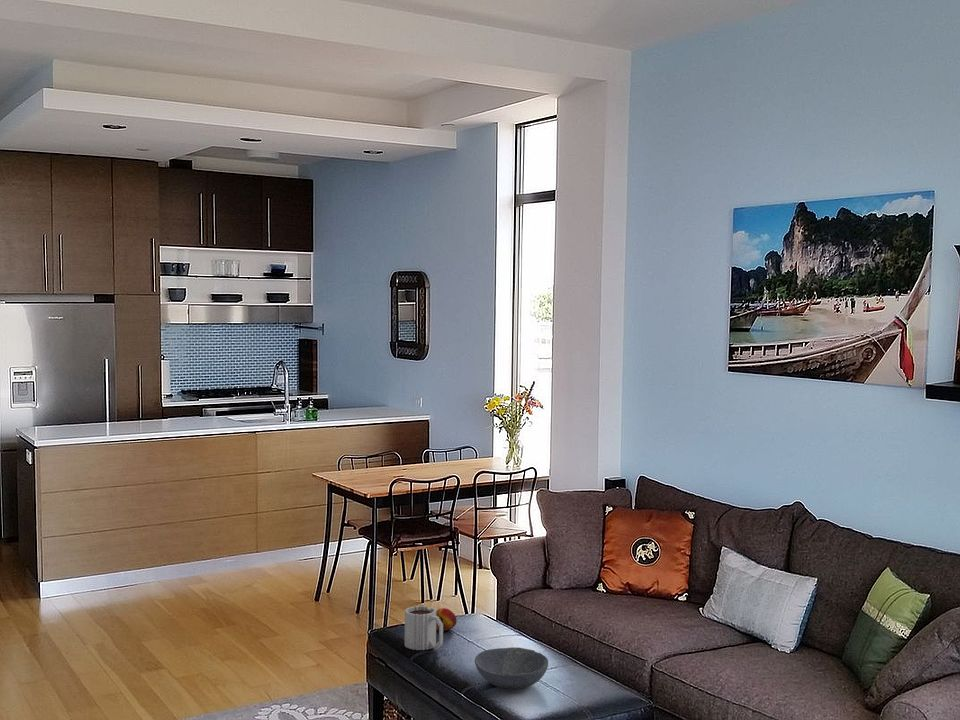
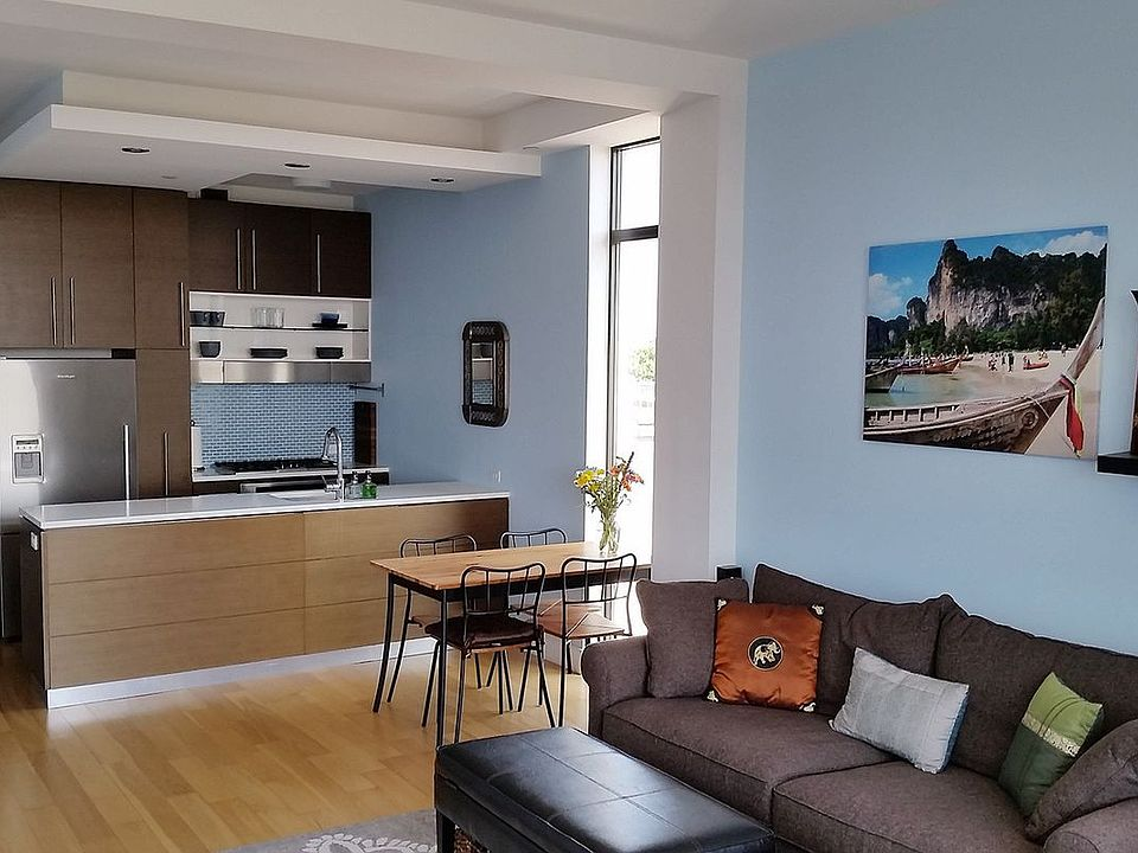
- fruit [436,607,457,632]
- bowl [474,646,549,690]
- mug [404,605,444,651]
